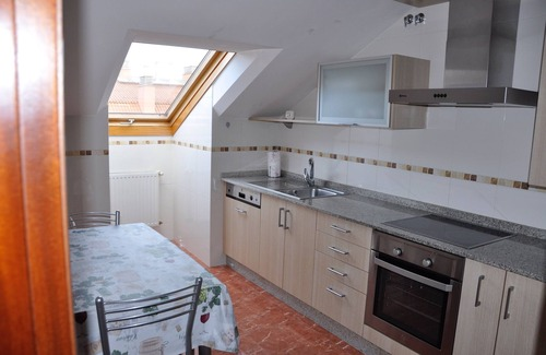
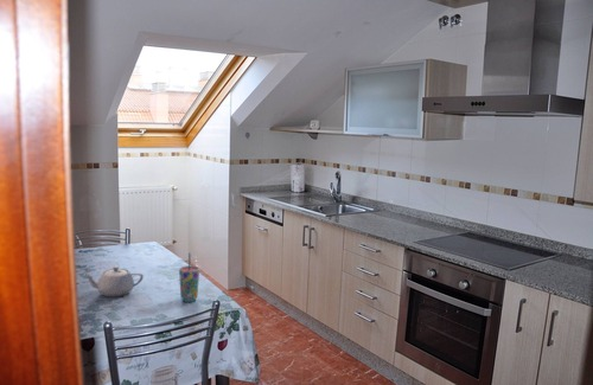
+ teapot [83,265,145,299]
+ cup [178,252,200,303]
